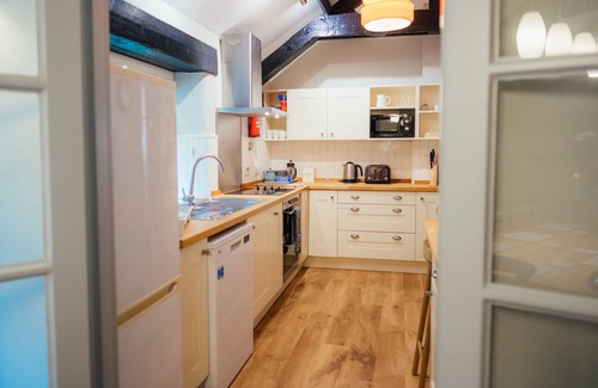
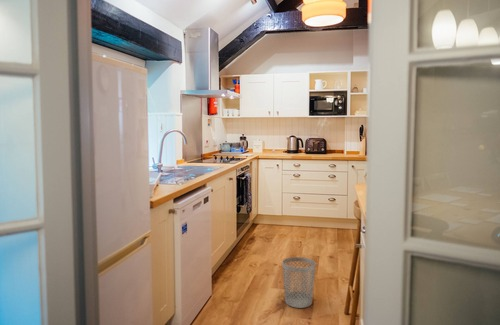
+ wastebasket [281,256,316,309]
